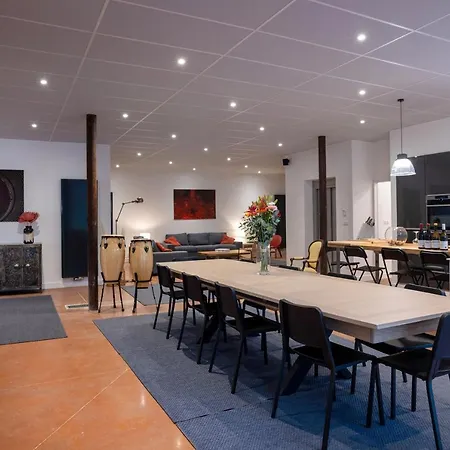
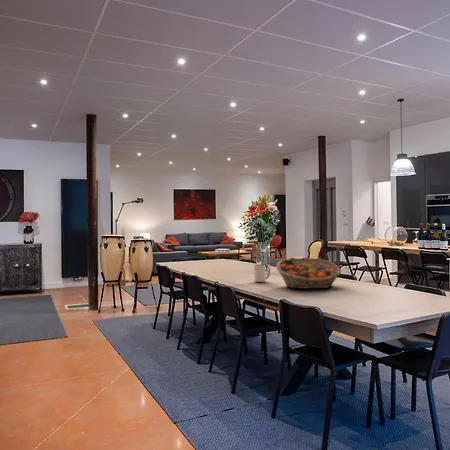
+ pitcher [253,264,271,283]
+ fruit basket [276,257,342,290]
